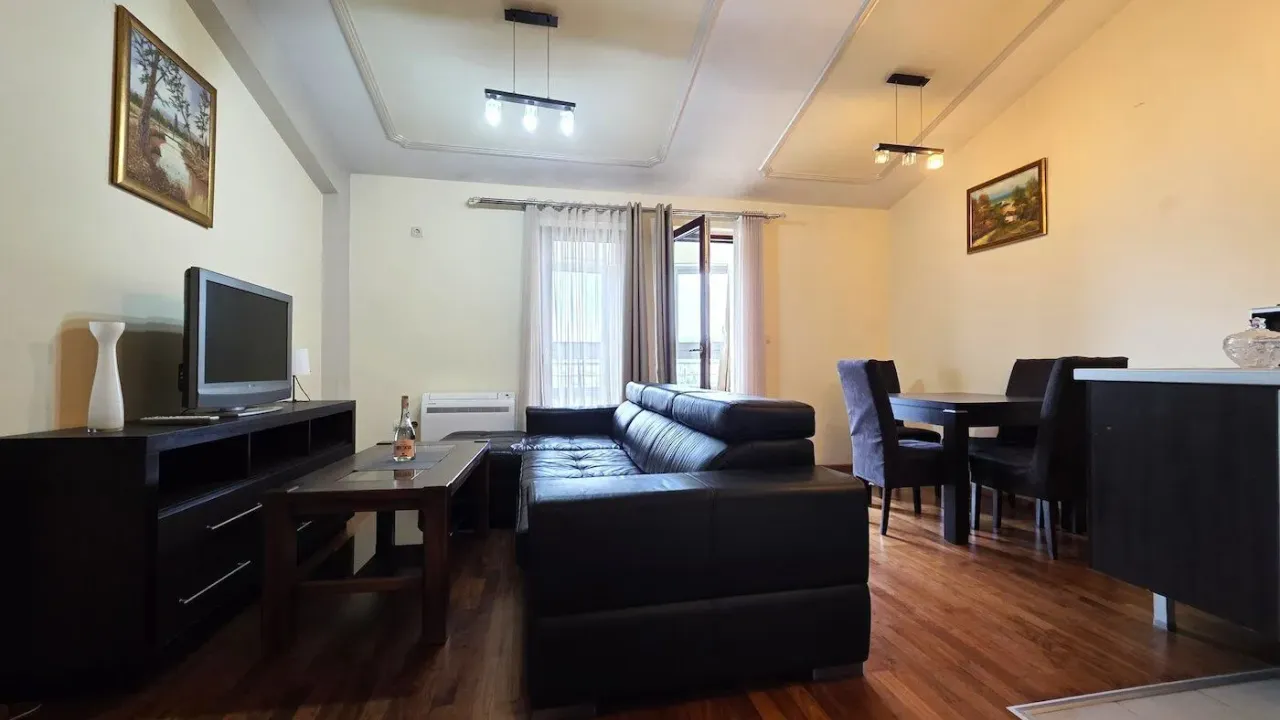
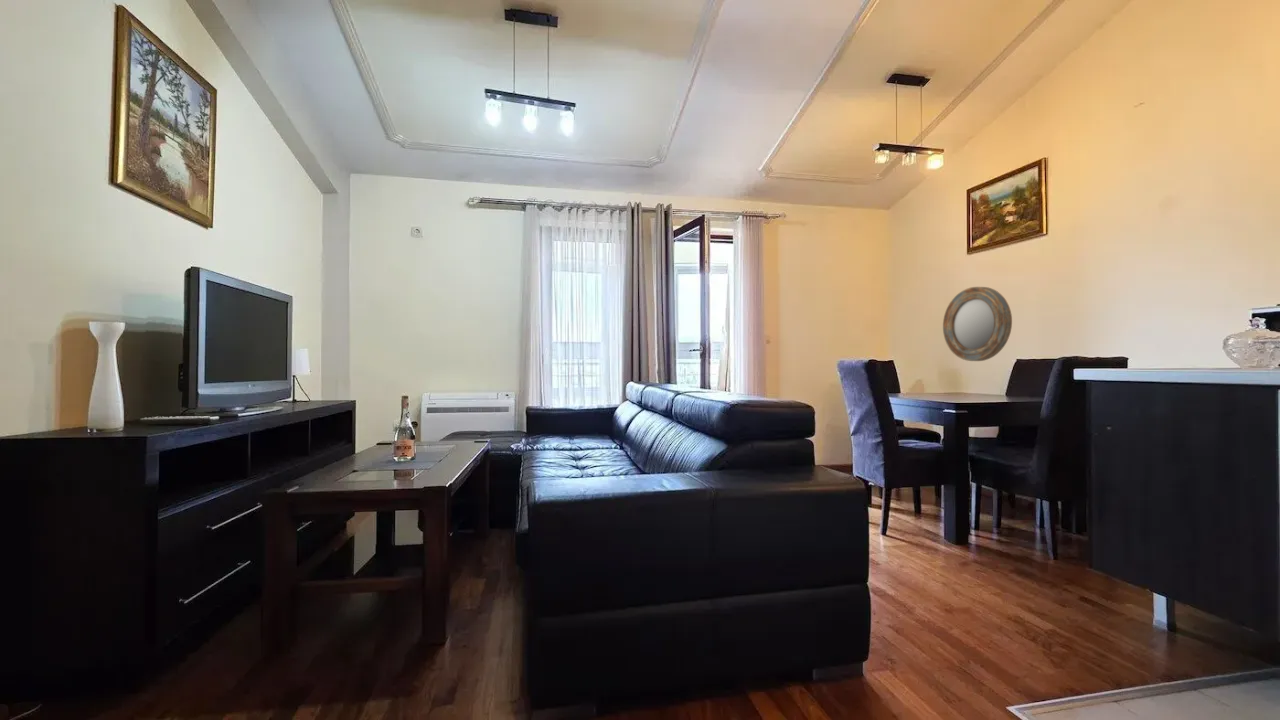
+ home mirror [942,286,1013,362]
